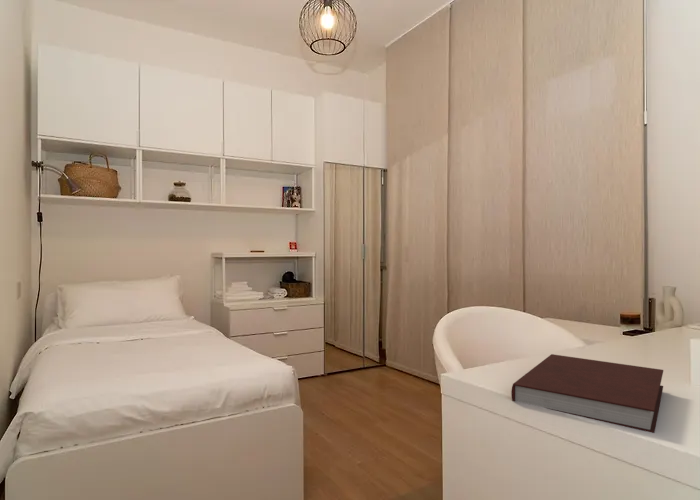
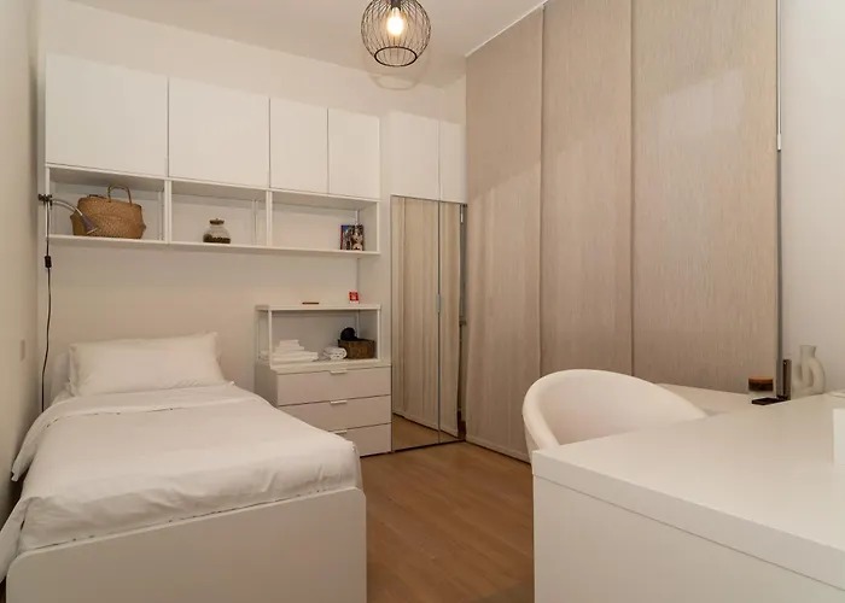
- notebook [510,353,664,434]
